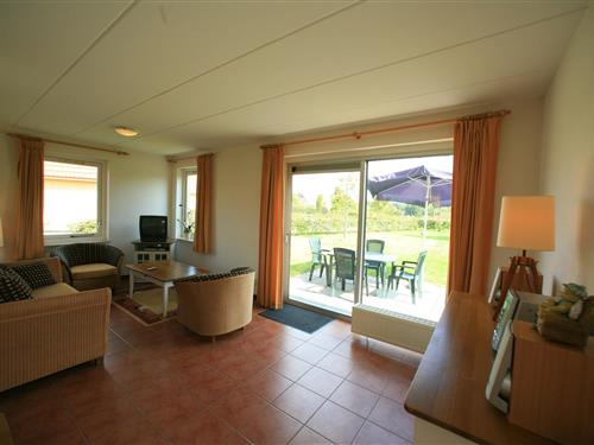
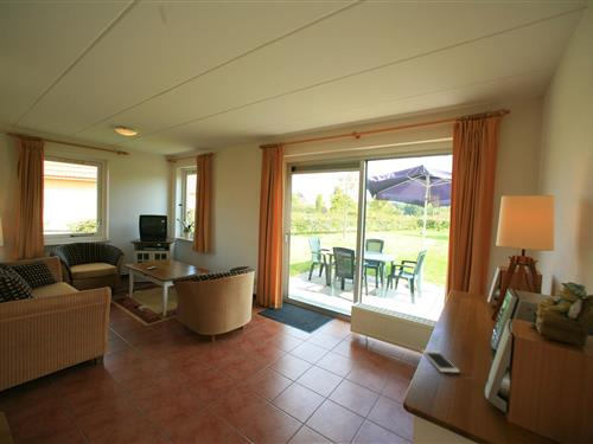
+ cell phone [421,349,461,374]
